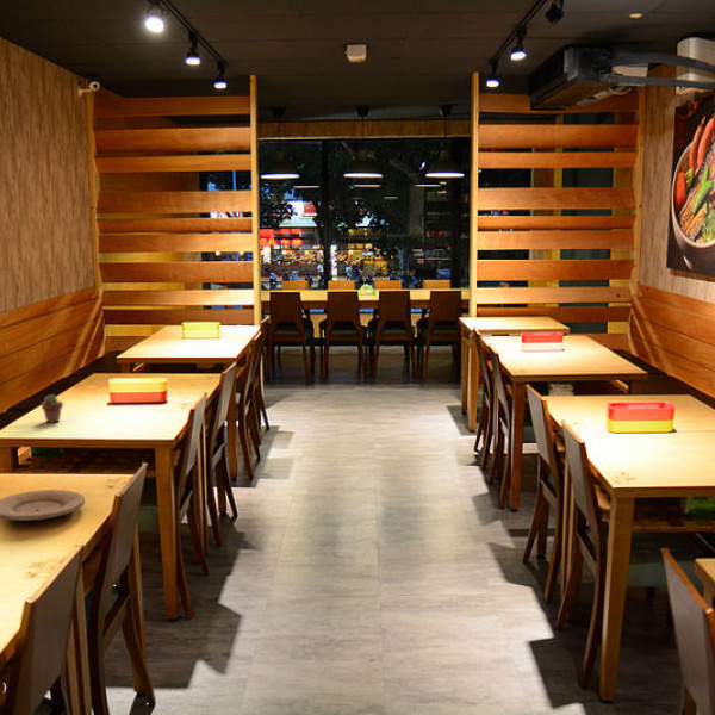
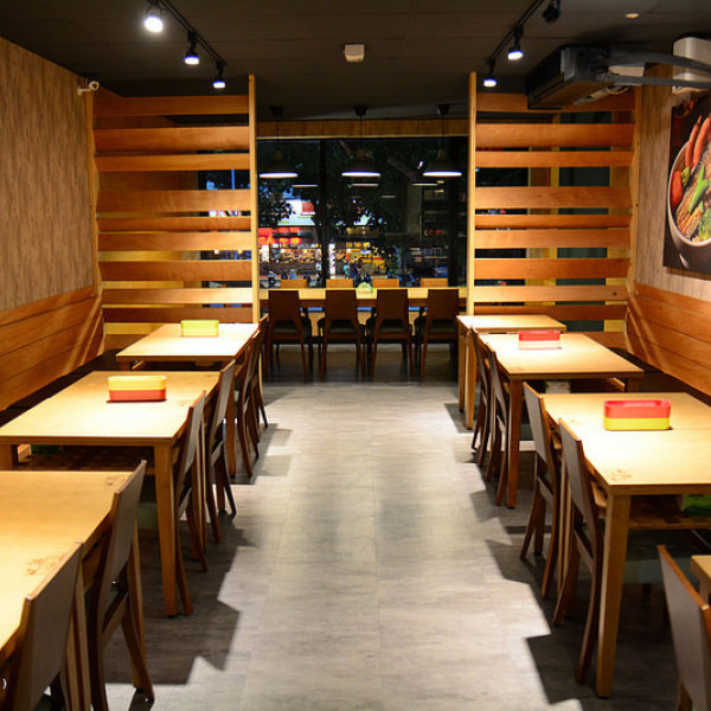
- plate [0,489,86,522]
- potted succulent [41,393,64,424]
